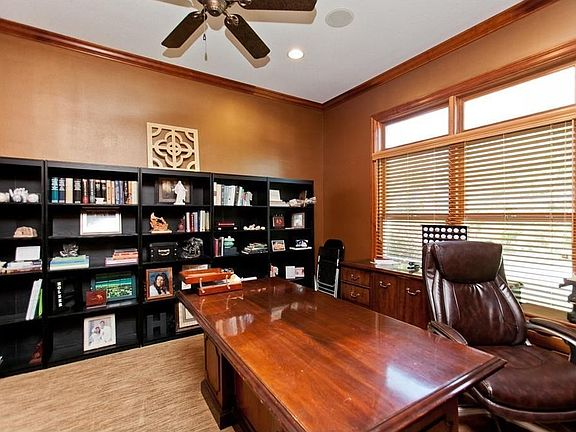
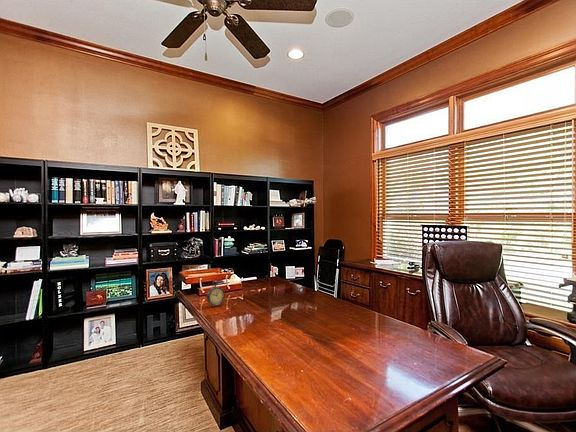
+ alarm clock [205,279,226,309]
